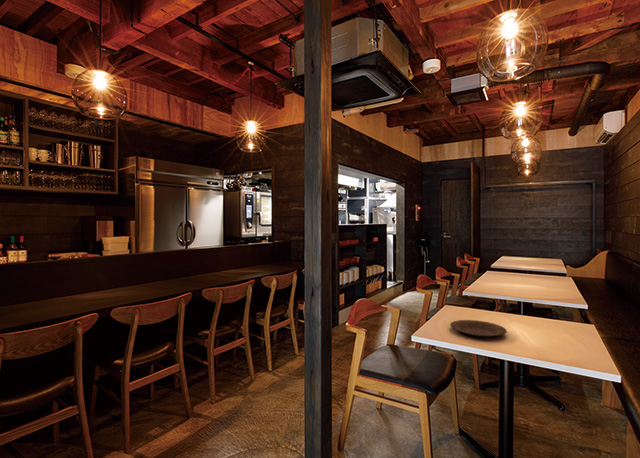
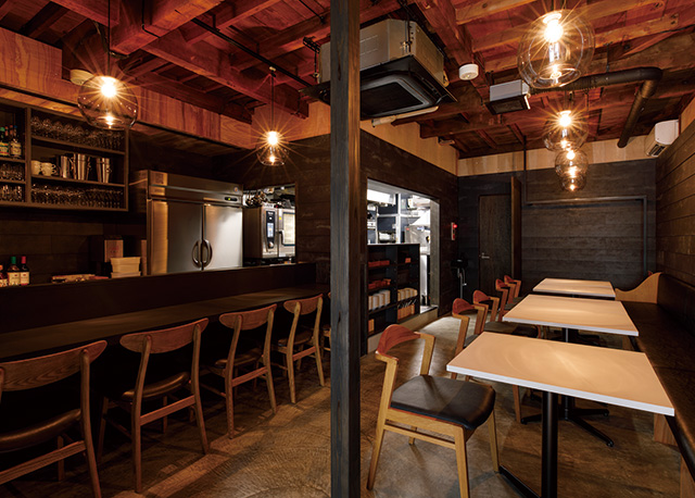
- plate [449,319,508,338]
